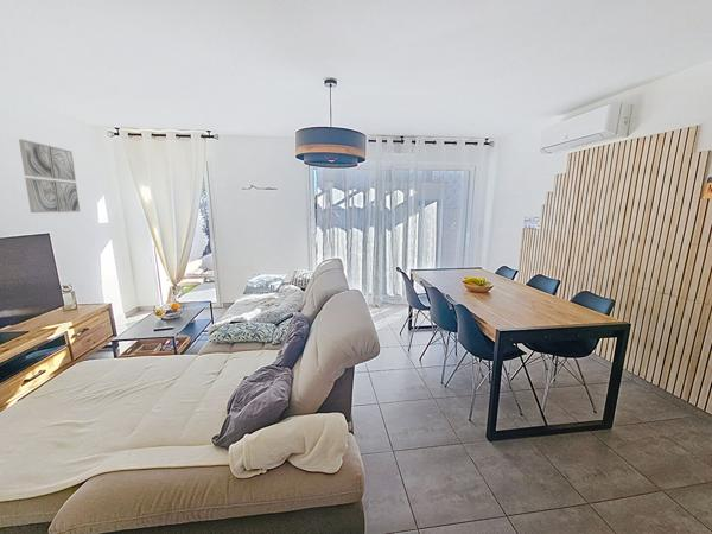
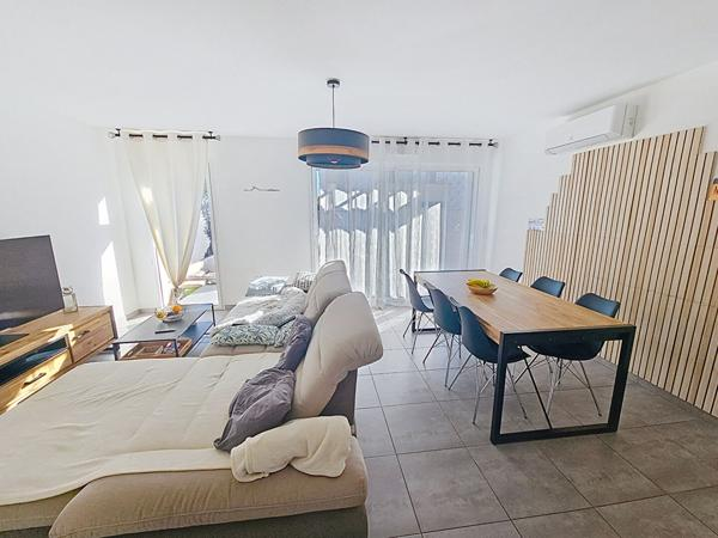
- wall art [18,138,81,214]
